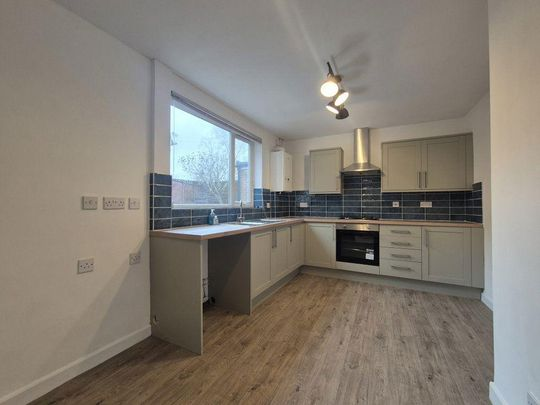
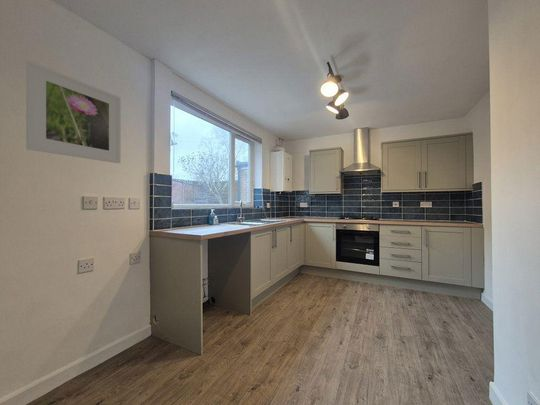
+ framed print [25,59,122,164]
